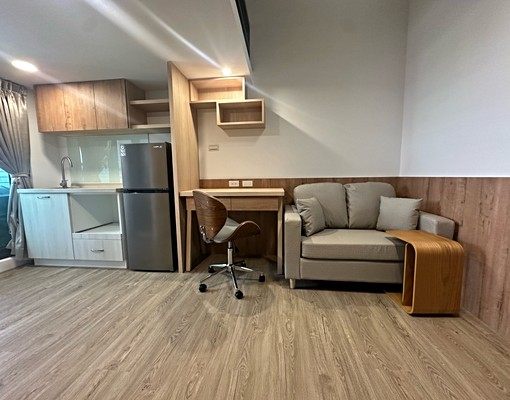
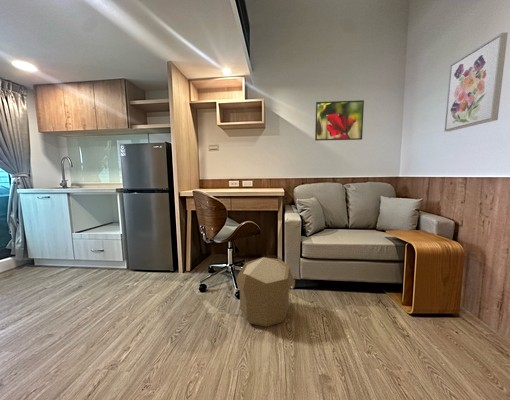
+ wall art [444,31,509,133]
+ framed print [314,99,365,142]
+ pouf [235,256,295,328]
